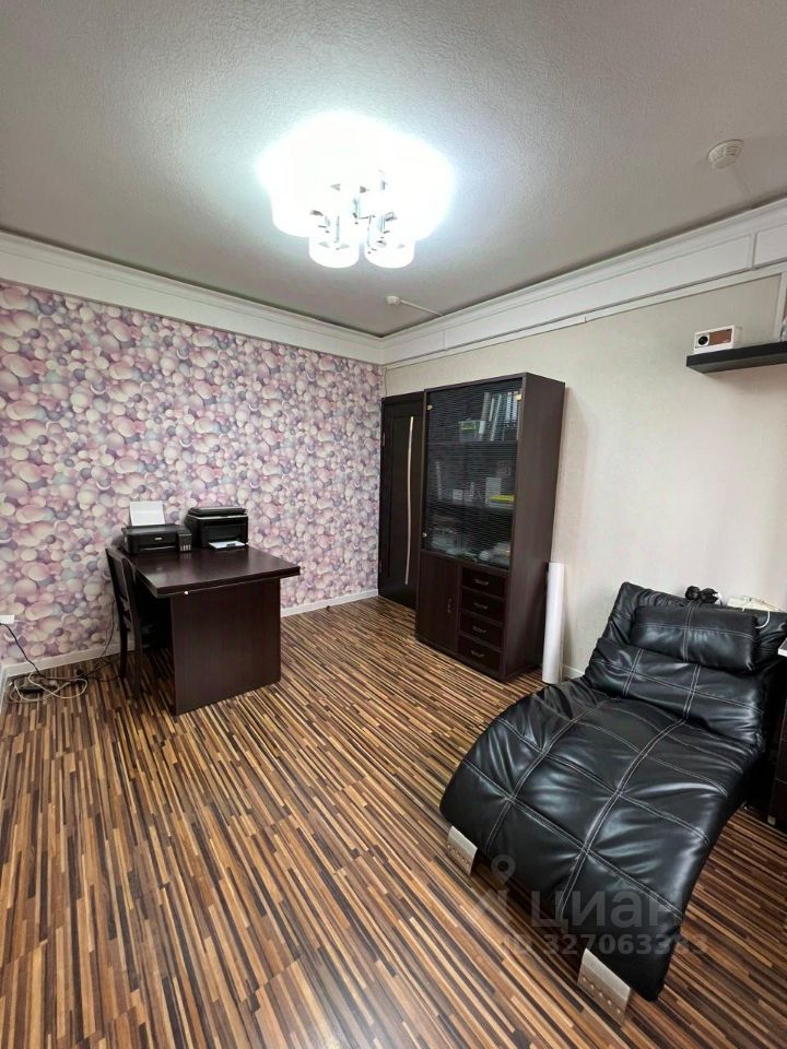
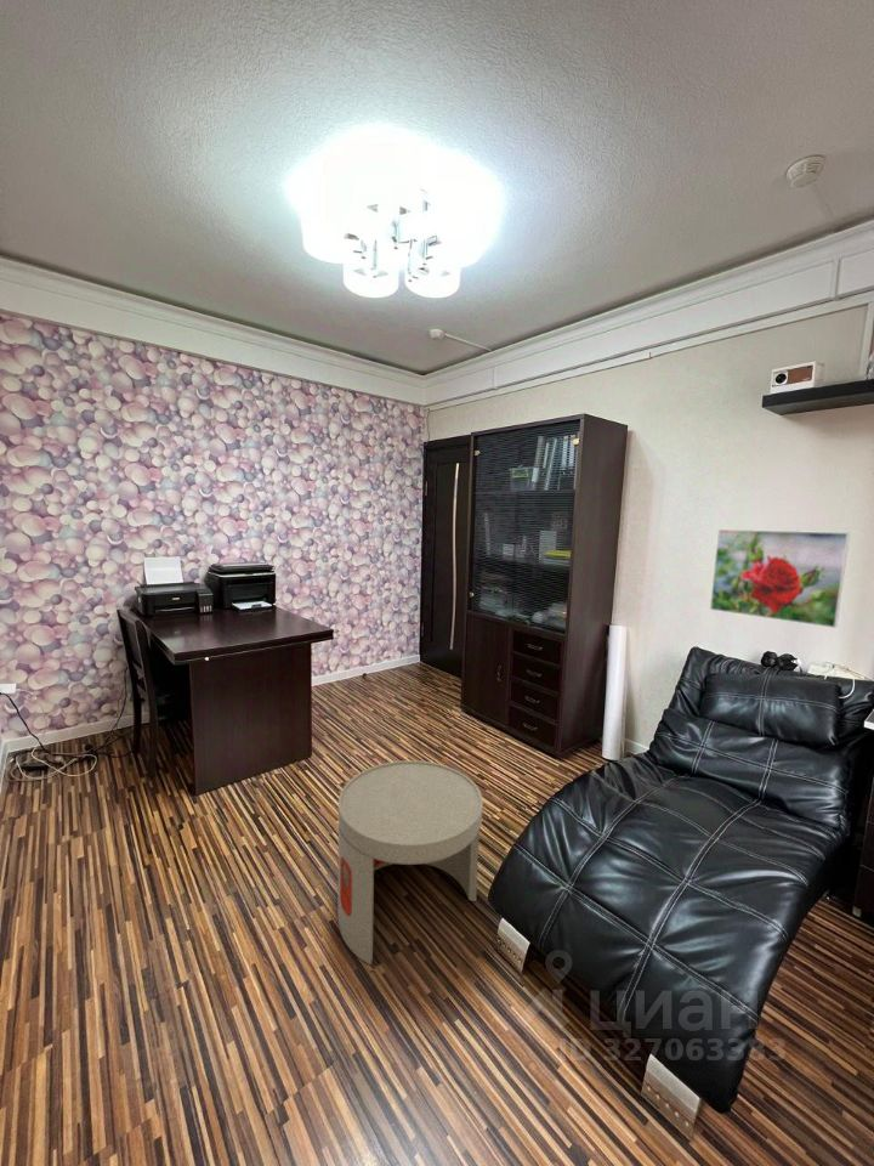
+ side table [336,759,484,966]
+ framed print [709,528,851,629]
